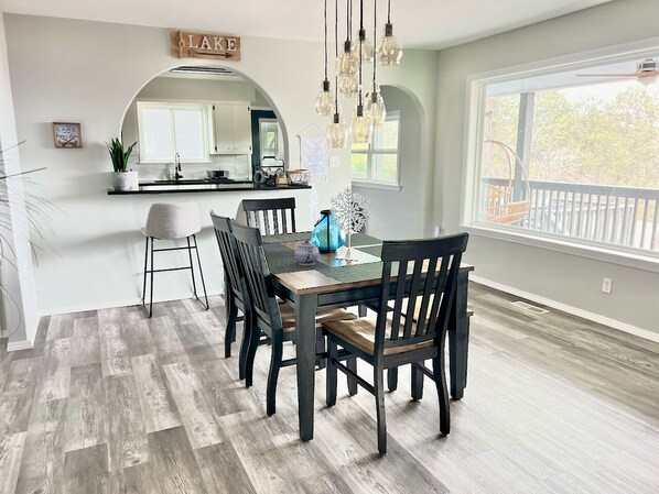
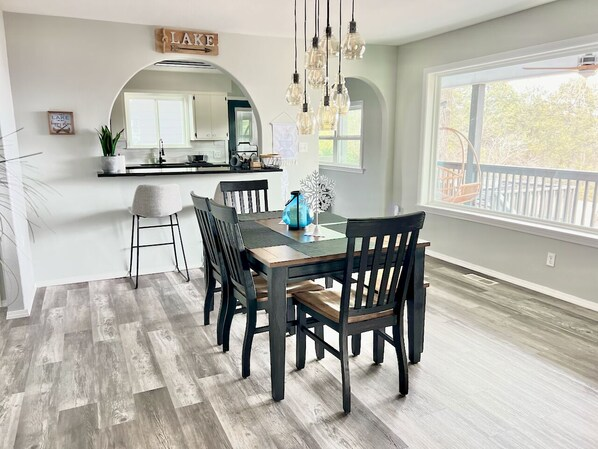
- teapot [293,239,320,266]
